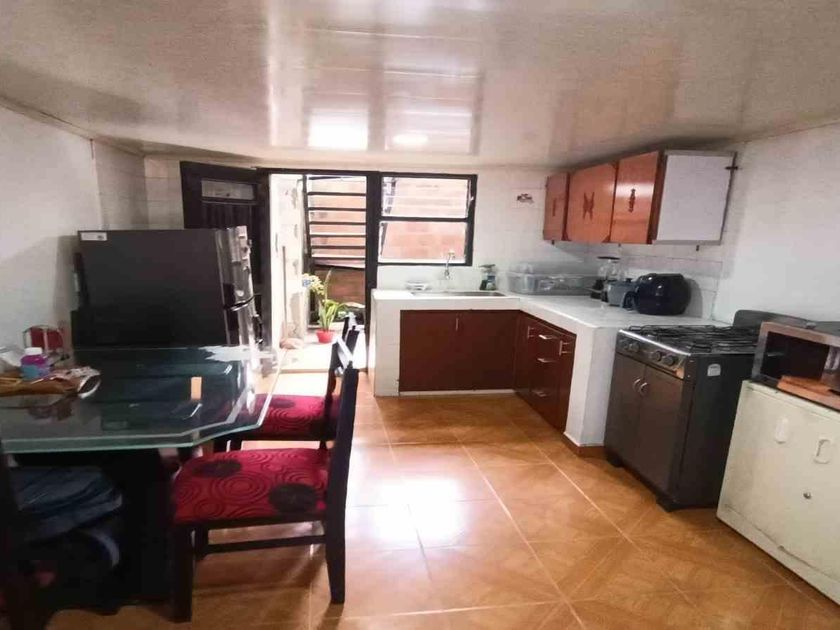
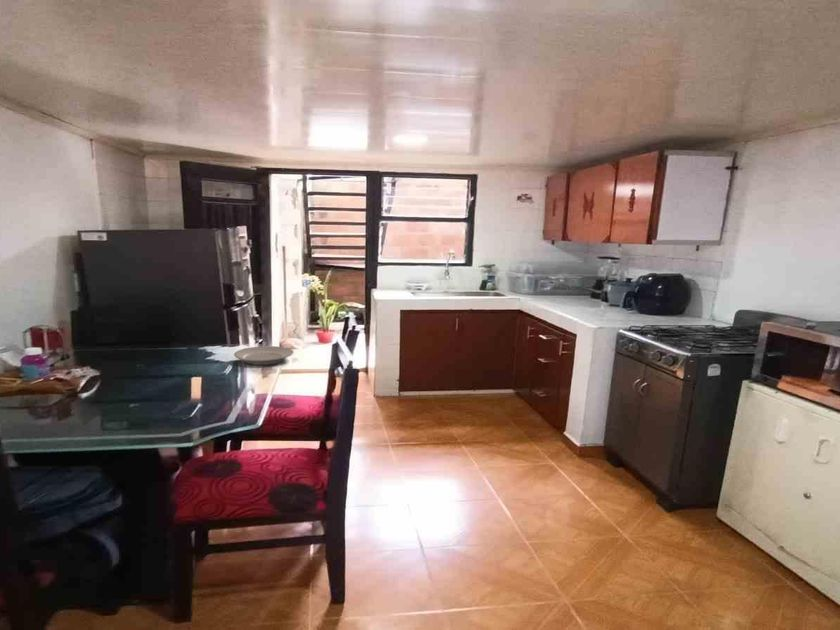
+ plate [233,345,295,366]
